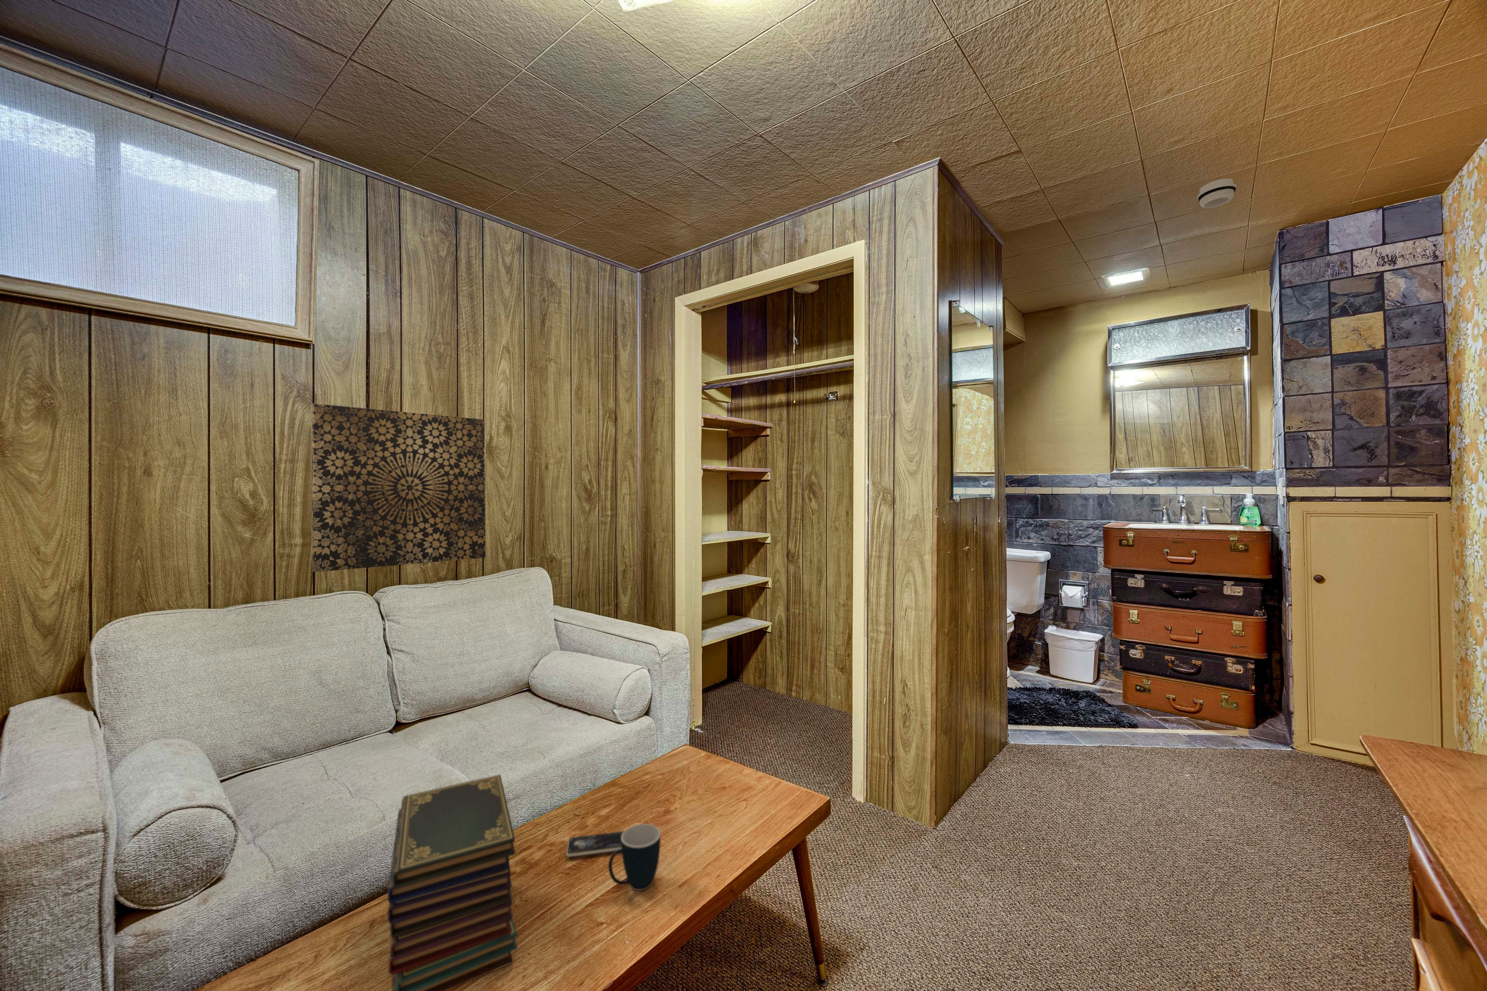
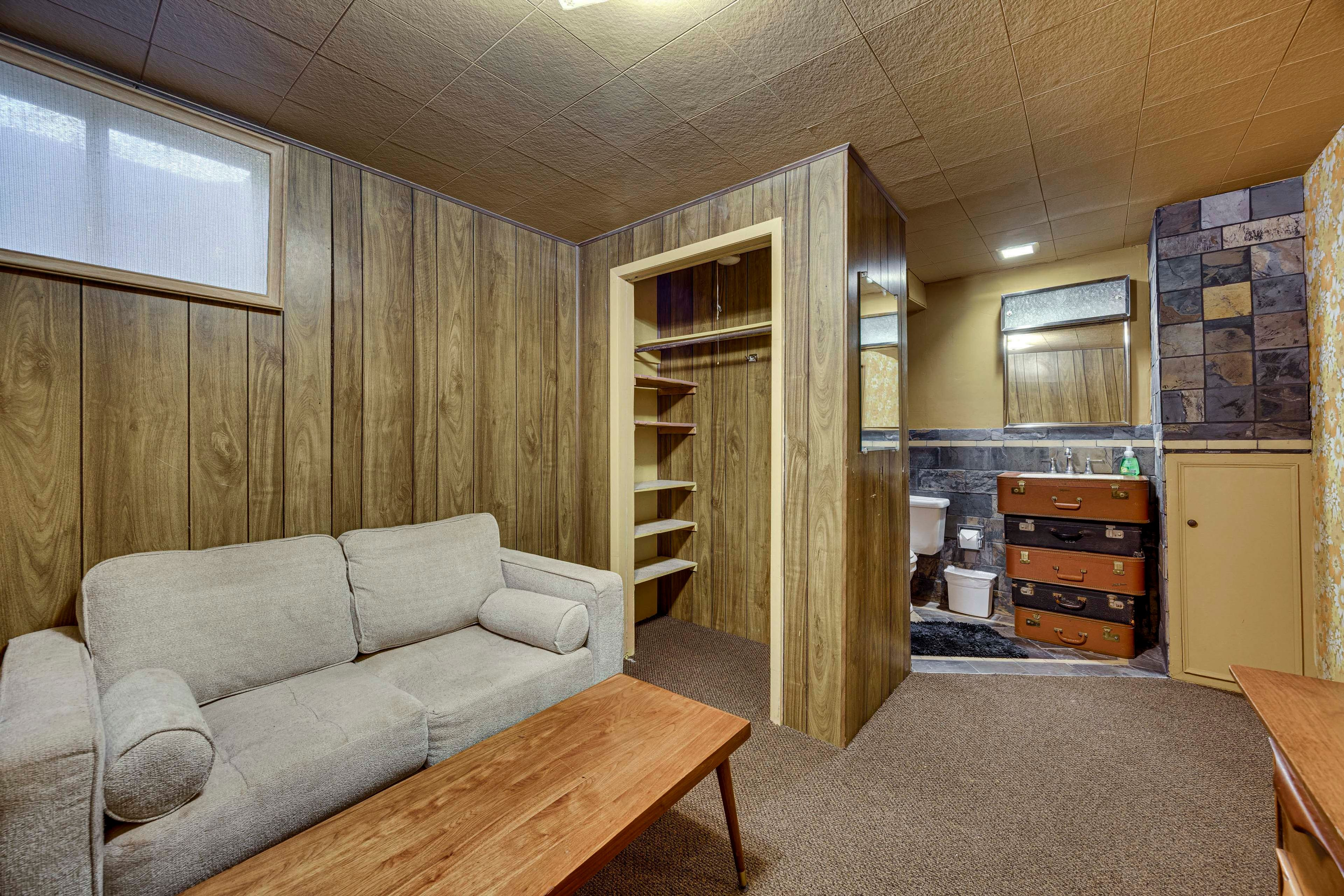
- smoke detector [1197,178,1237,209]
- mug [607,824,661,890]
- wall art [311,404,486,572]
- book stack [387,774,518,991]
- smartphone [565,831,625,857]
